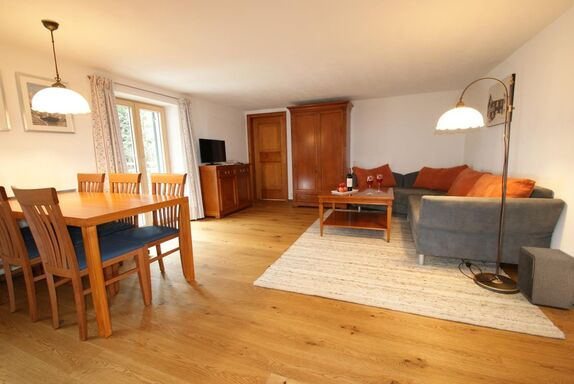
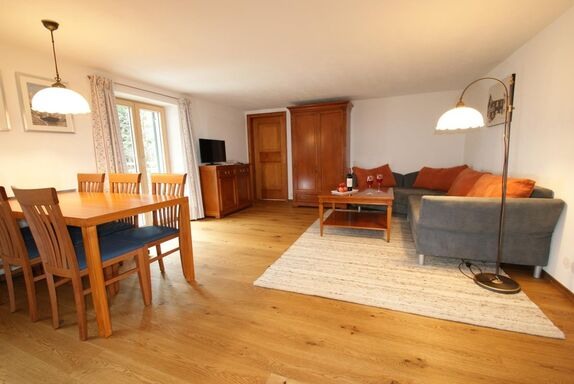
- speaker [516,245,574,311]
